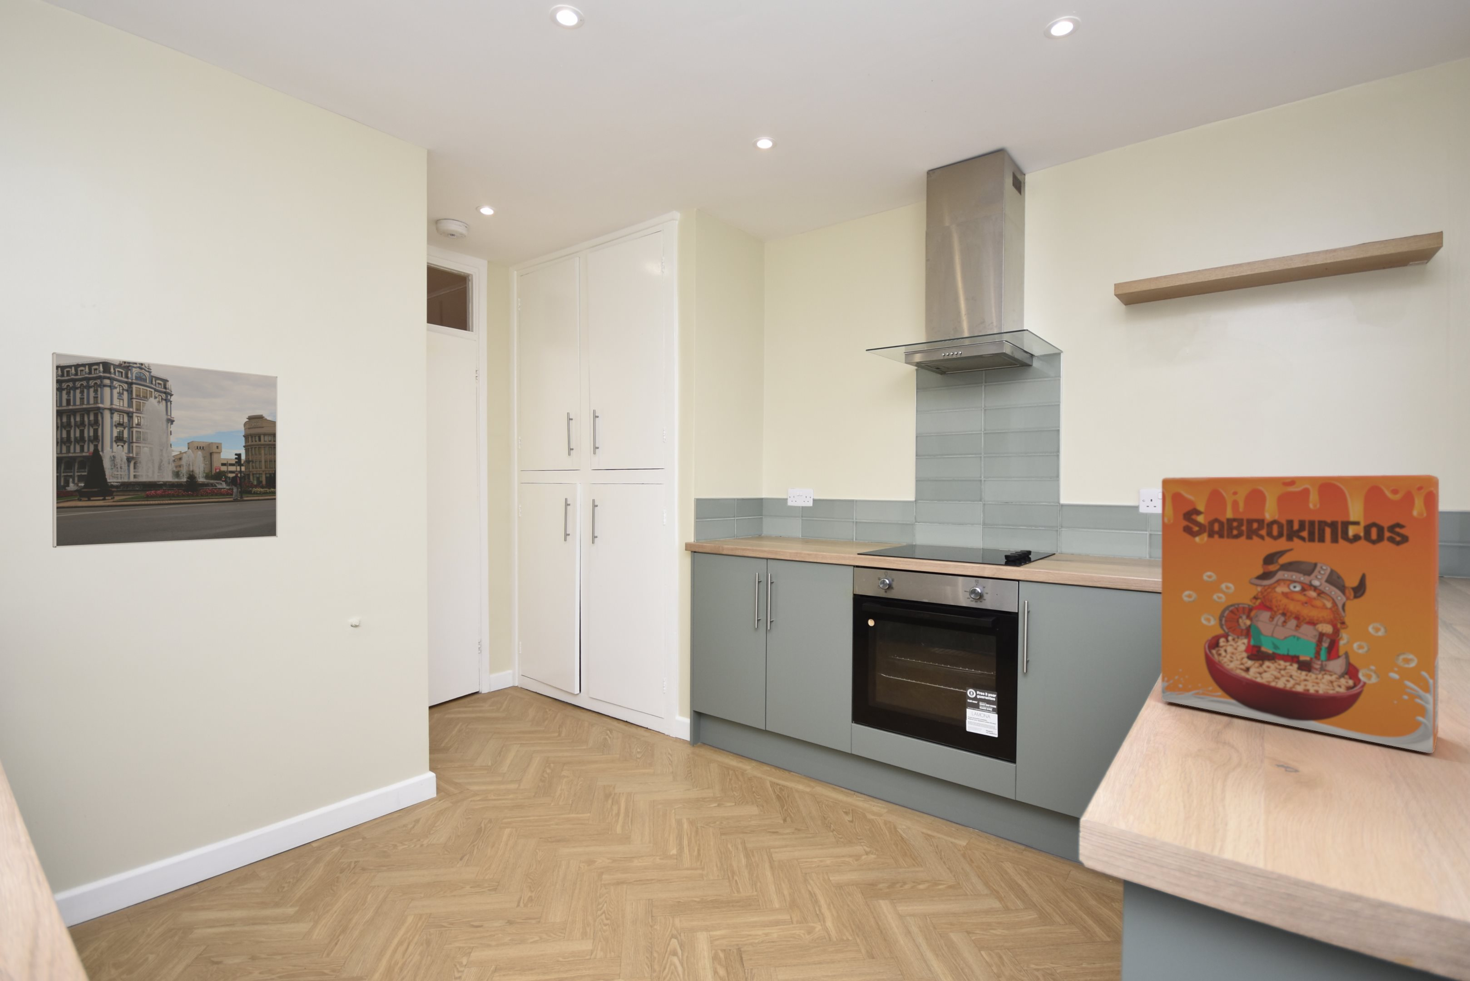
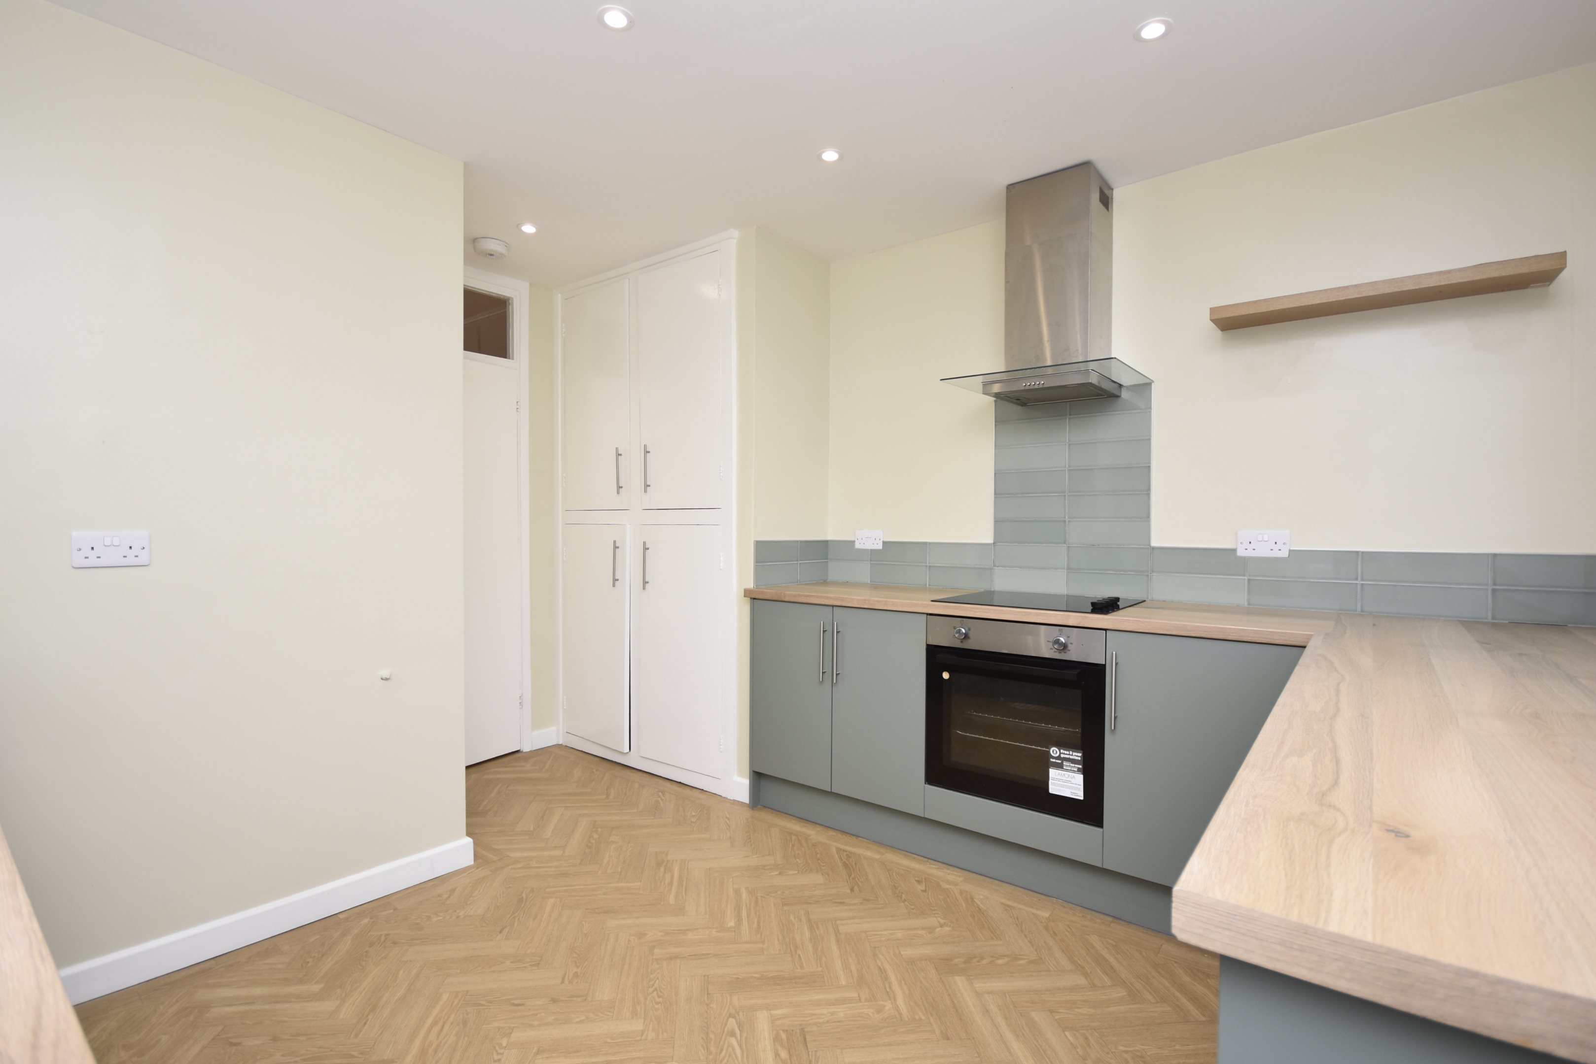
- cereal box [1160,474,1439,754]
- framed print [51,351,278,549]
